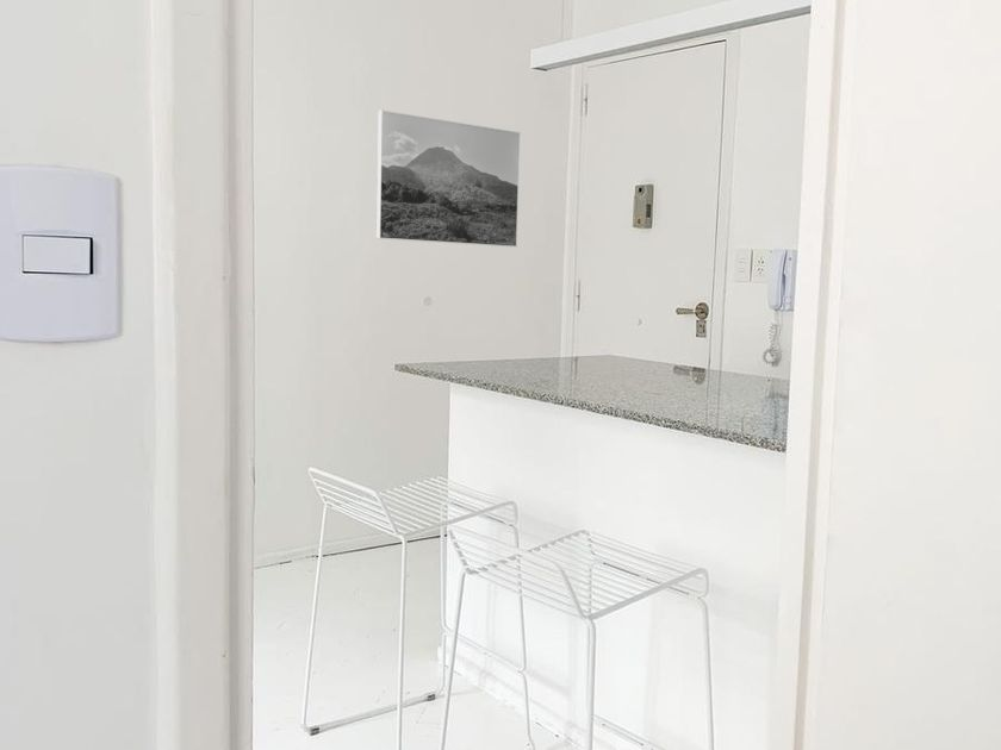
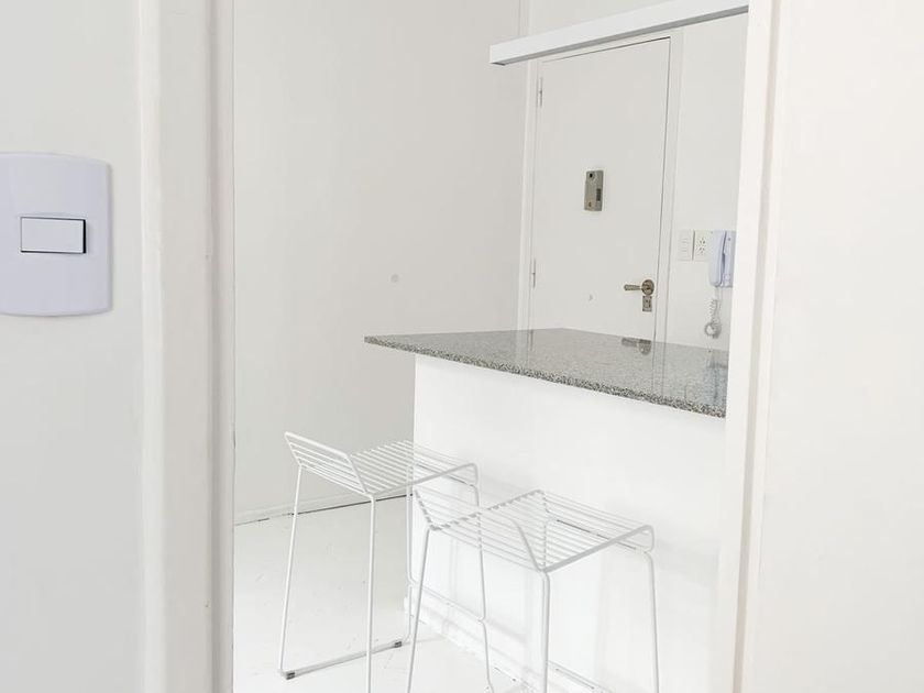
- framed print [375,110,521,248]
